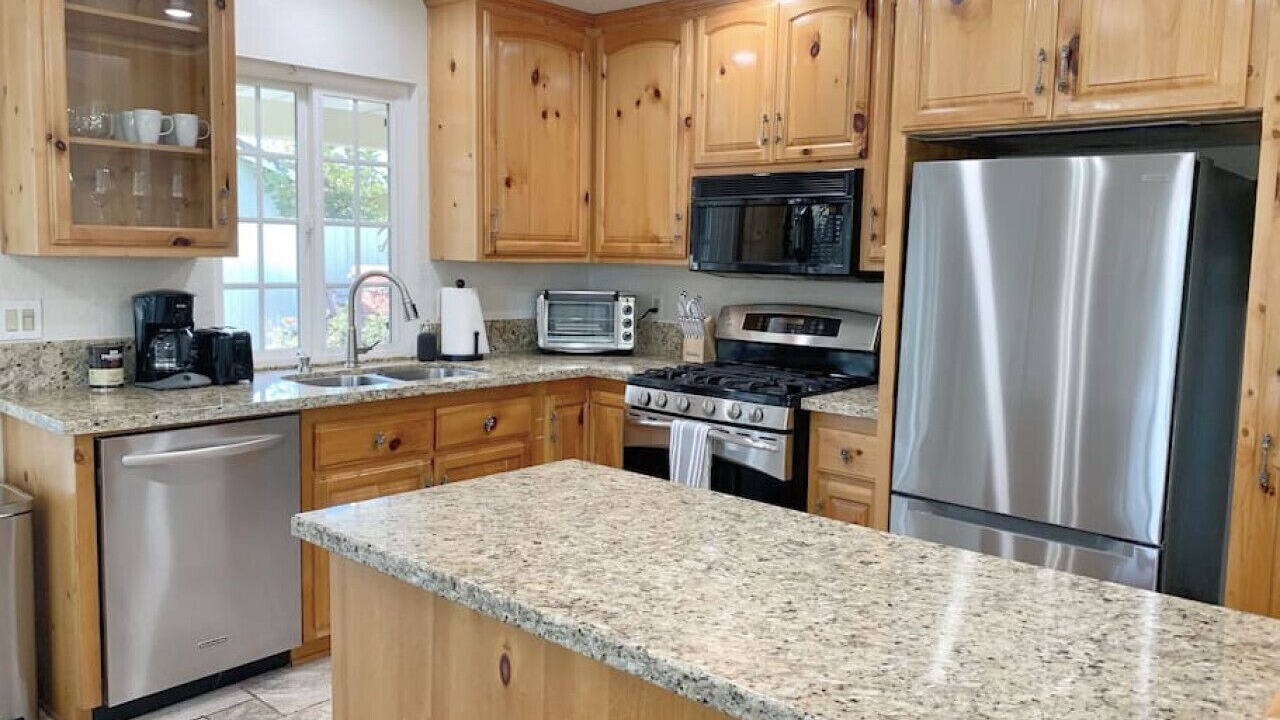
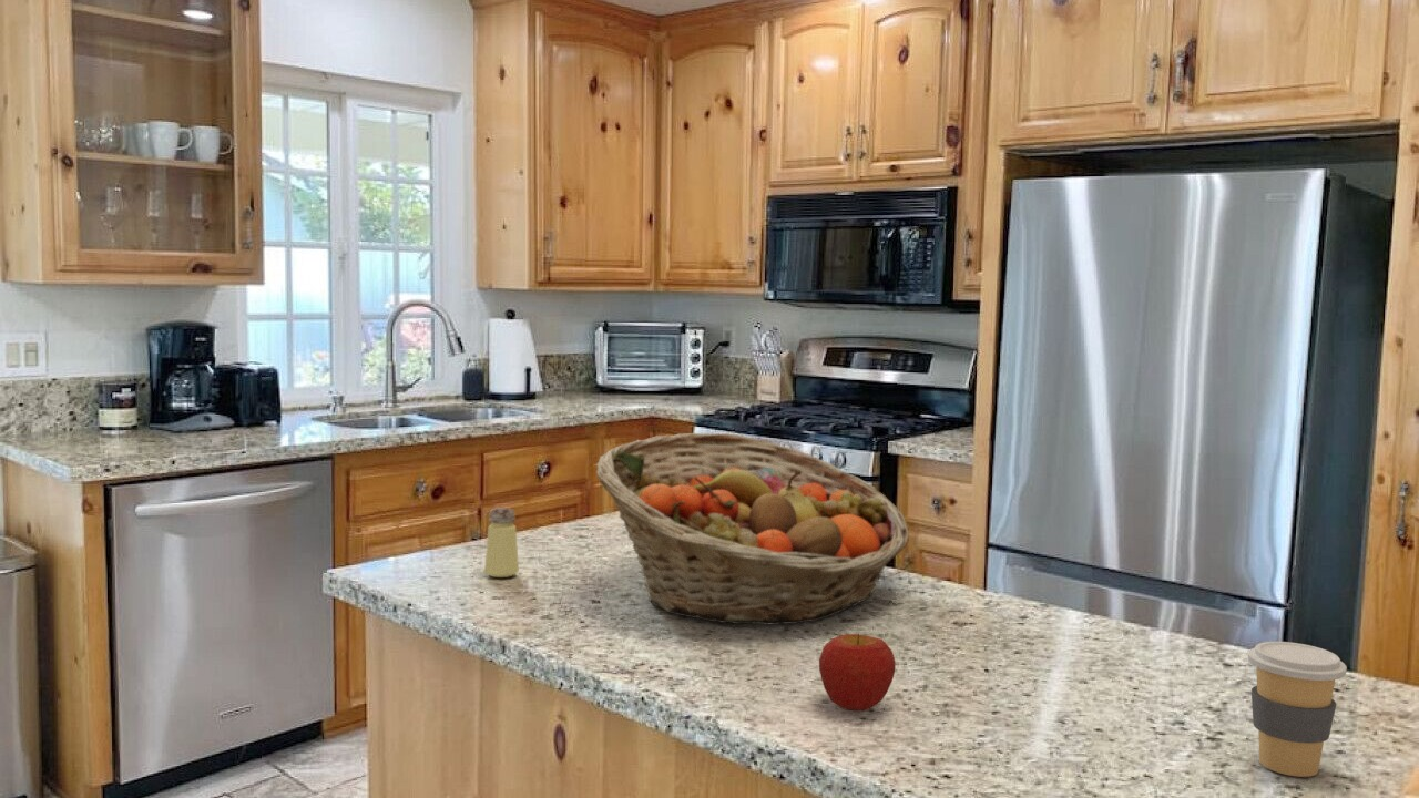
+ coffee cup [1247,641,1348,778]
+ apple [818,633,897,713]
+ saltshaker [483,507,520,579]
+ fruit basket [595,432,910,626]
